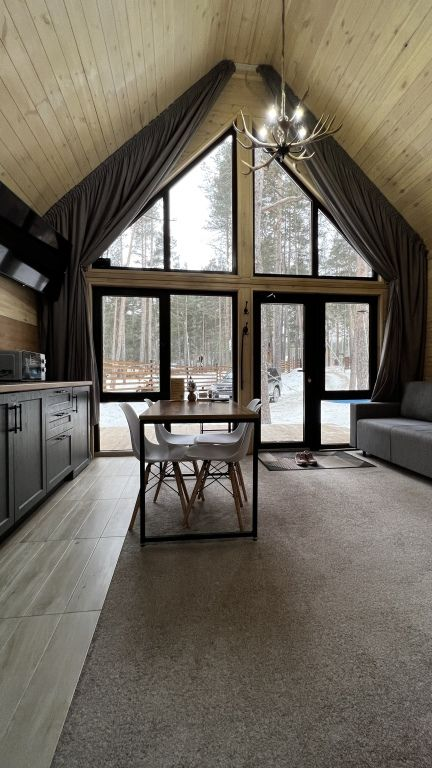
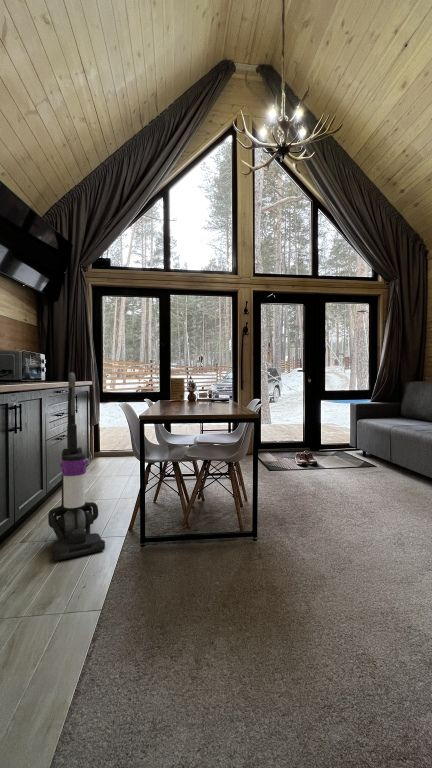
+ vacuum cleaner [47,371,106,561]
